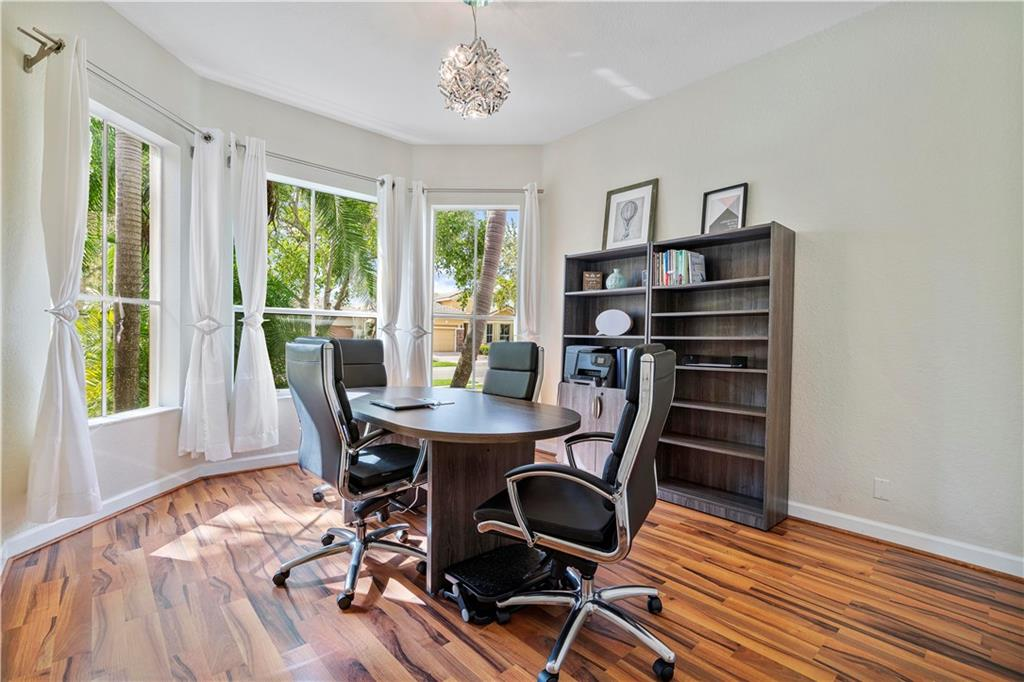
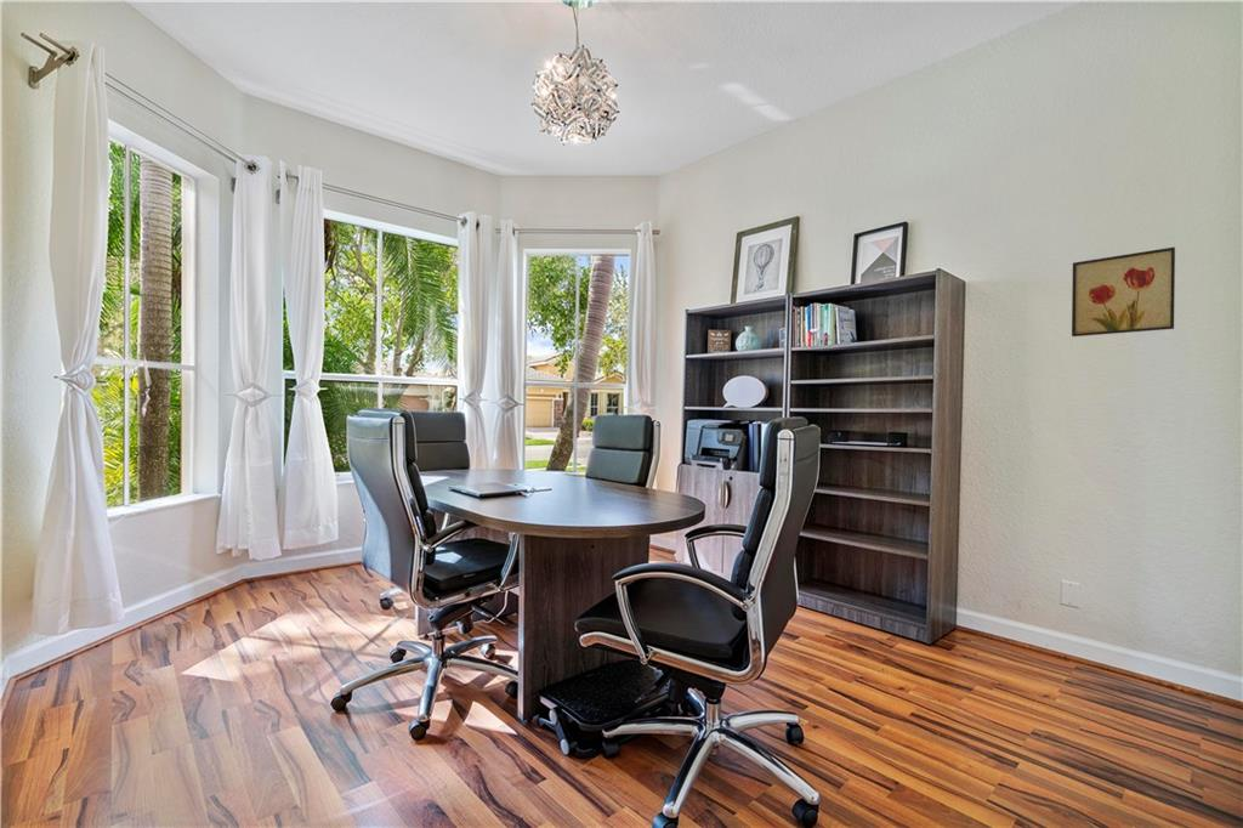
+ wall art [1071,246,1176,338]
